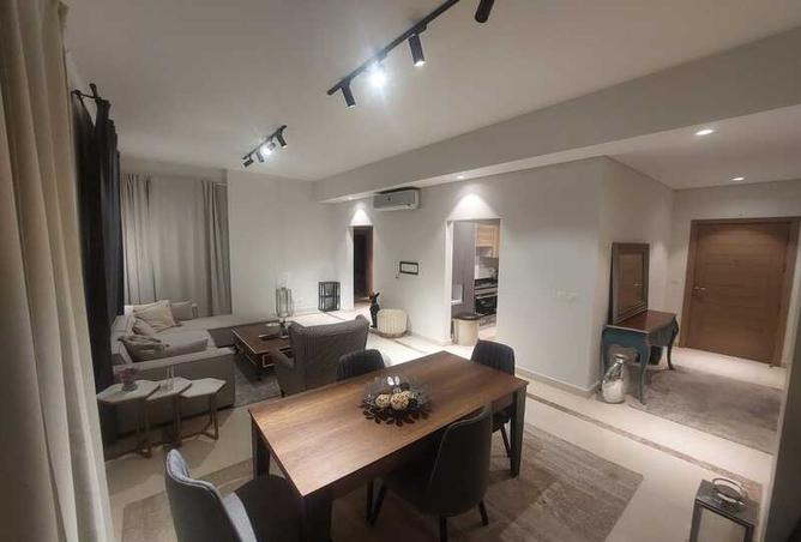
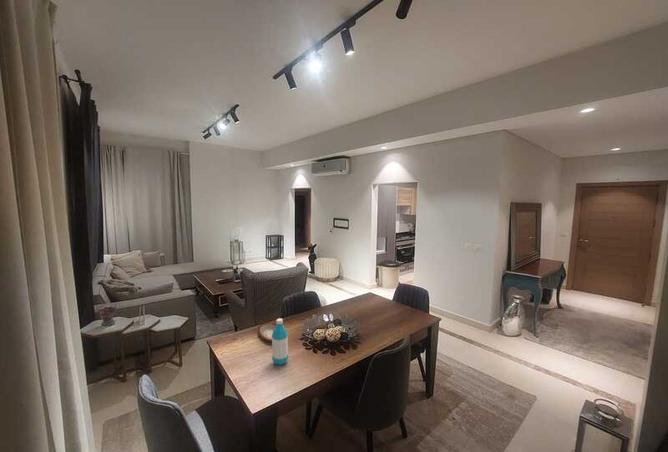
+ water bottle [271,317,289,366]
+ plate [257,322,277,342]
